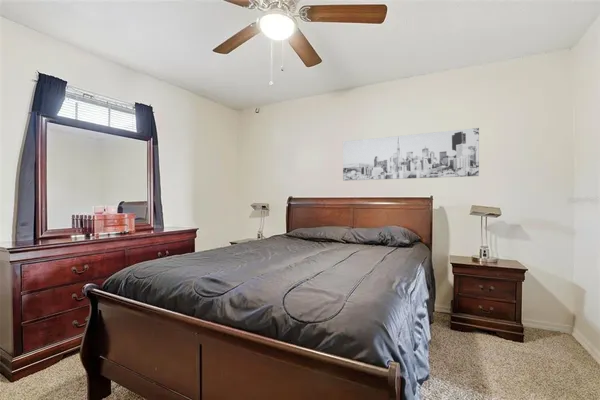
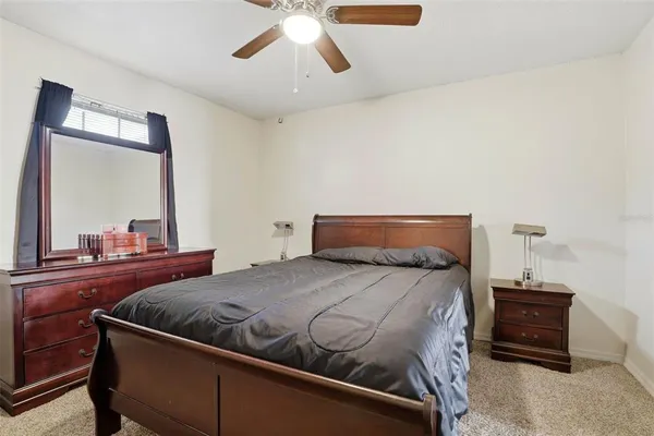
- wall art [342,127,480,182]
